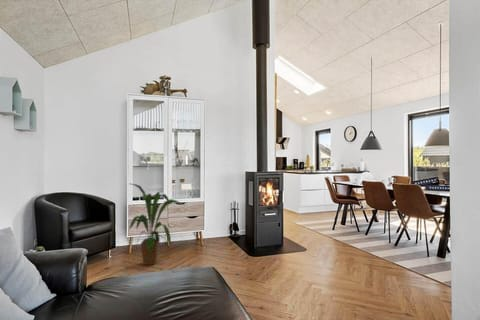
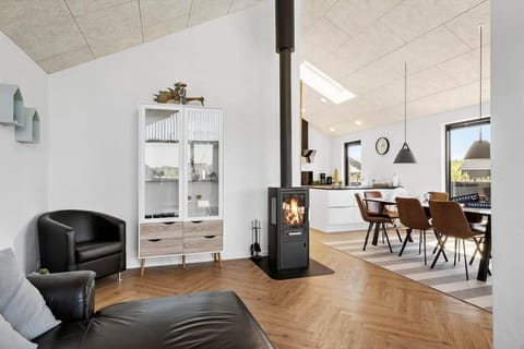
- house plant [128,183,187,266]
